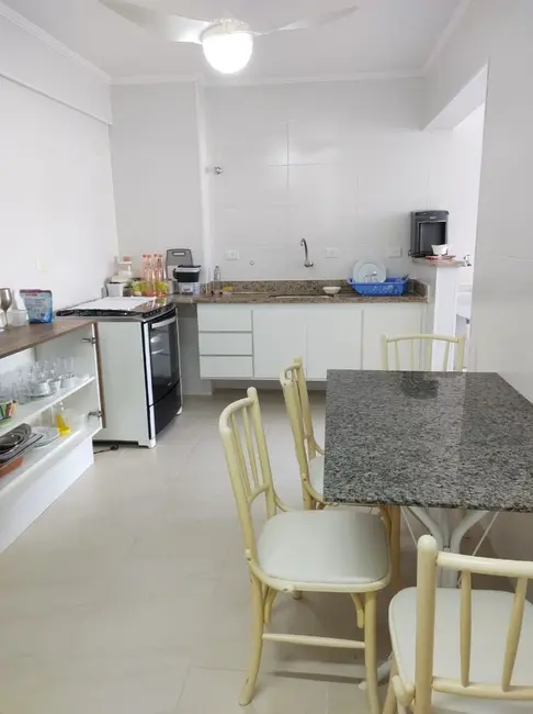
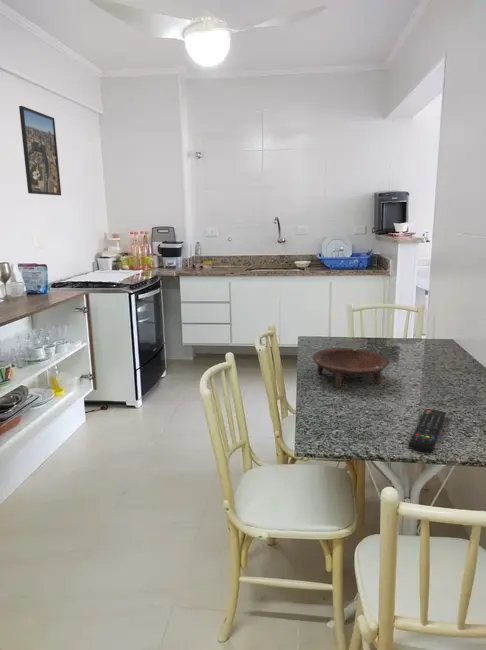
+ remote control [408,408,447,454]
+ bowl [311,347,390,389]
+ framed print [18,105,62,196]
